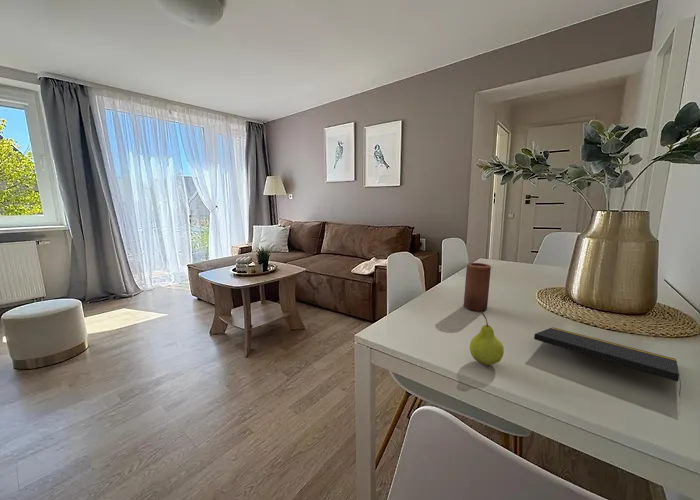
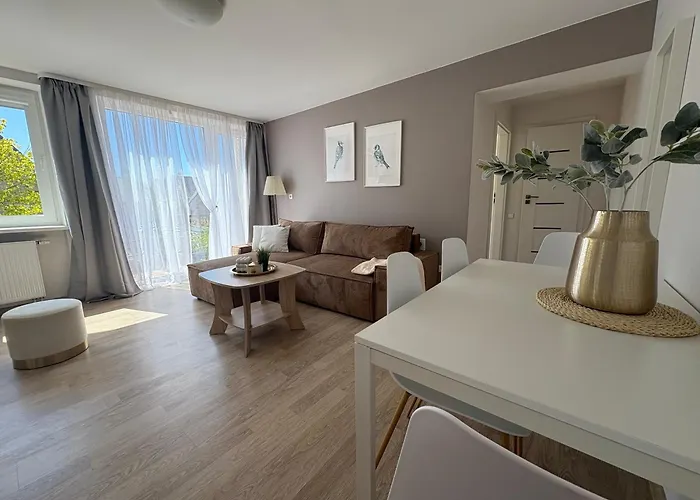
- notepad [533,326,682,400]
- candle [463,262,492,312]
- fruit [469,311,505,366]
